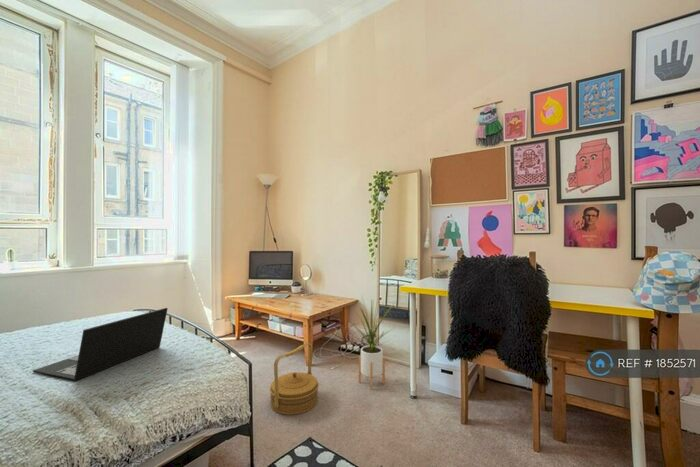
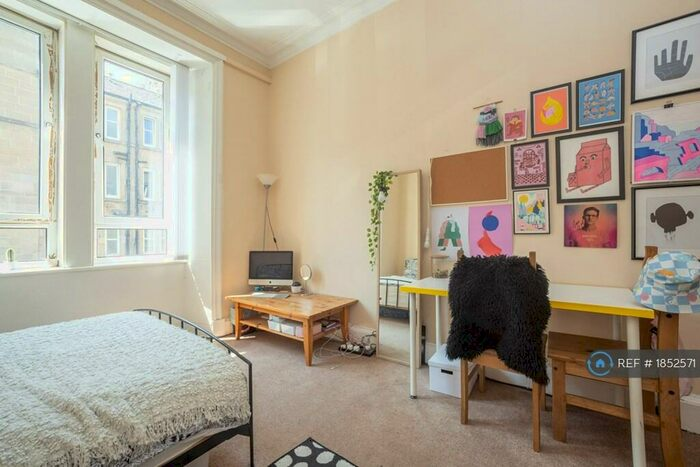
- laptop [32,307,169,382]
- house plant [349,294,394,390]
- basket [269,342,320,416]
